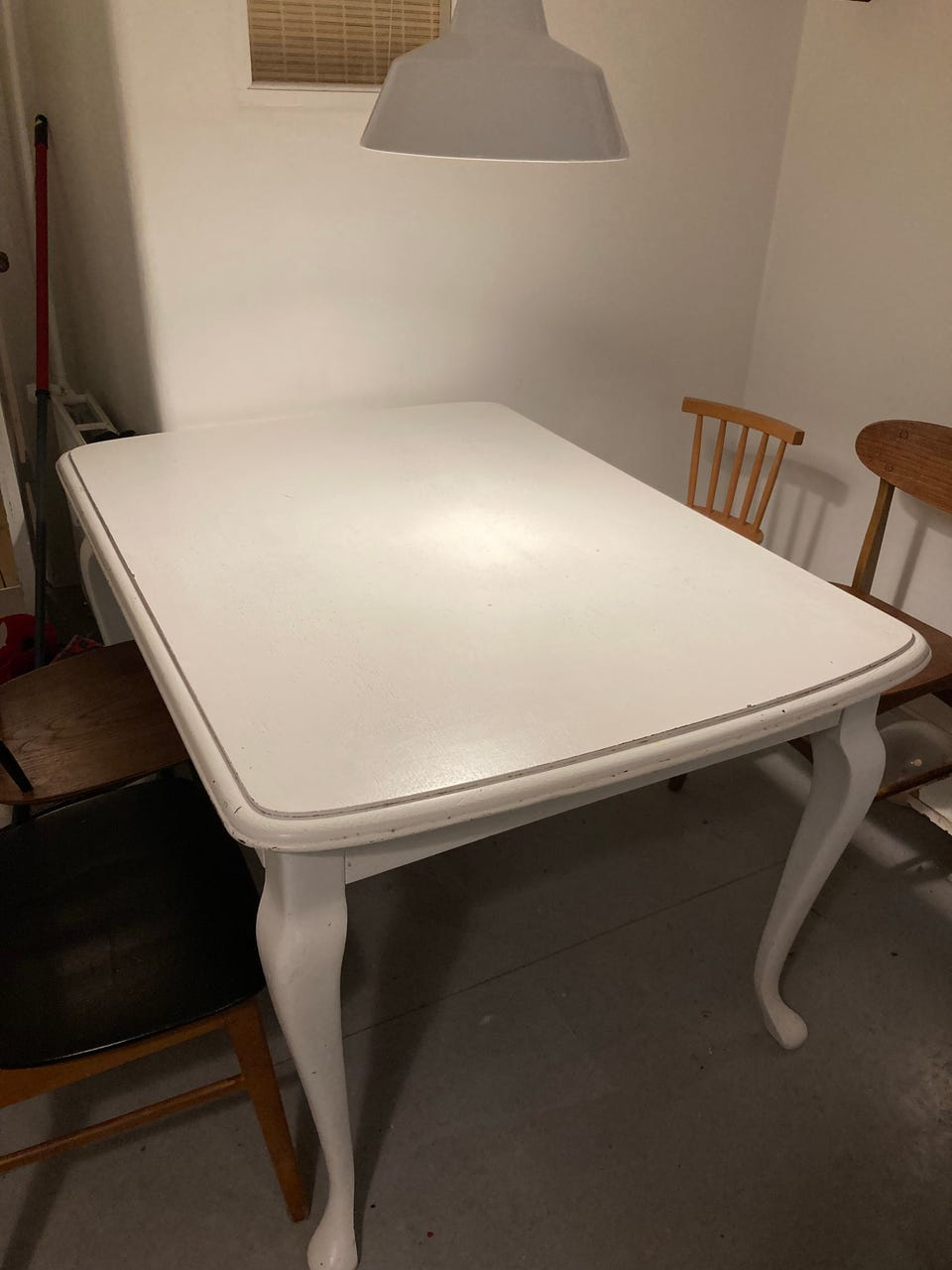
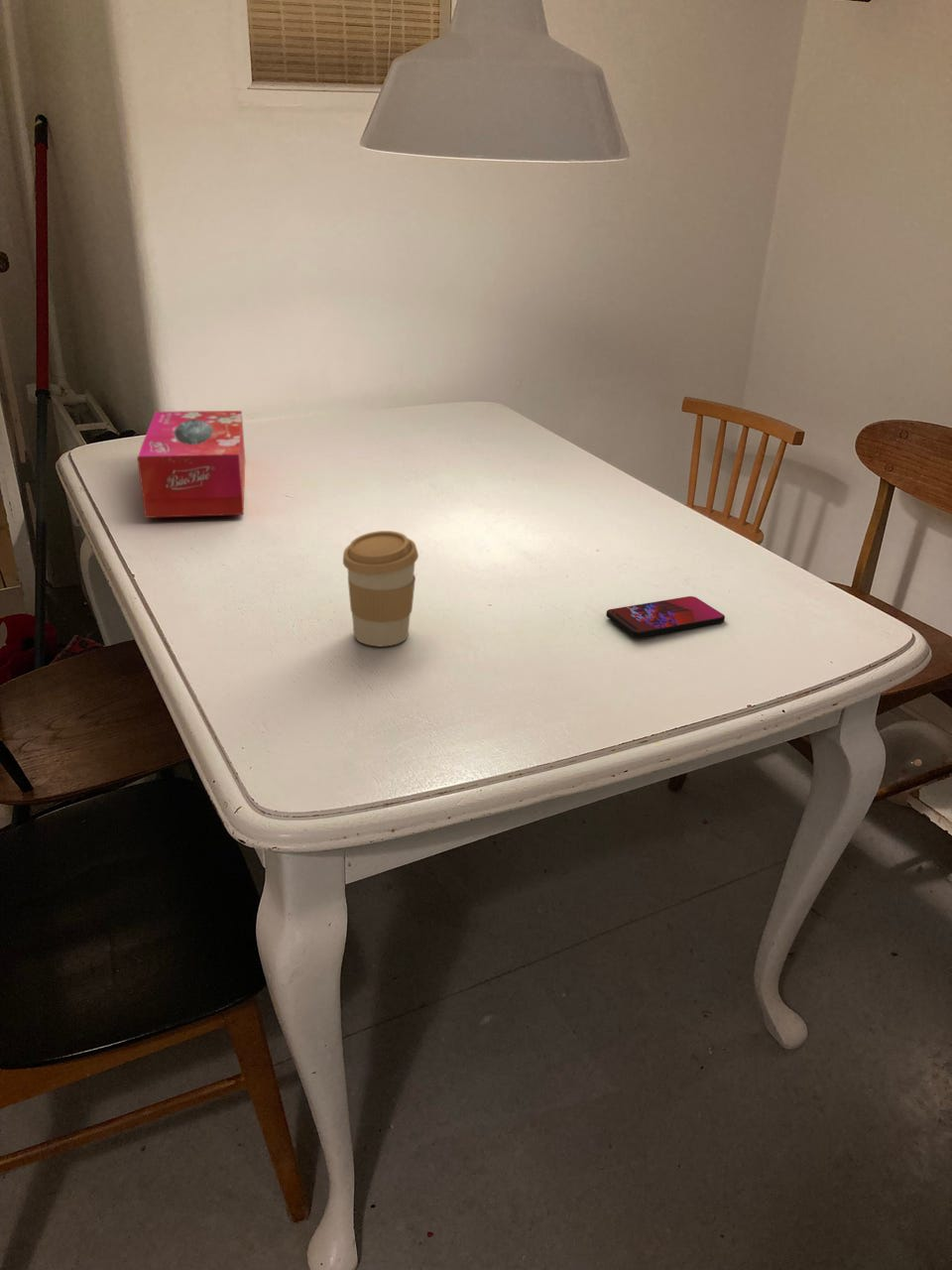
+ coffee cup [342,530,419,647]
+ tissue box [136,410,246,519]
+ smartphone [605,595,726,638]
